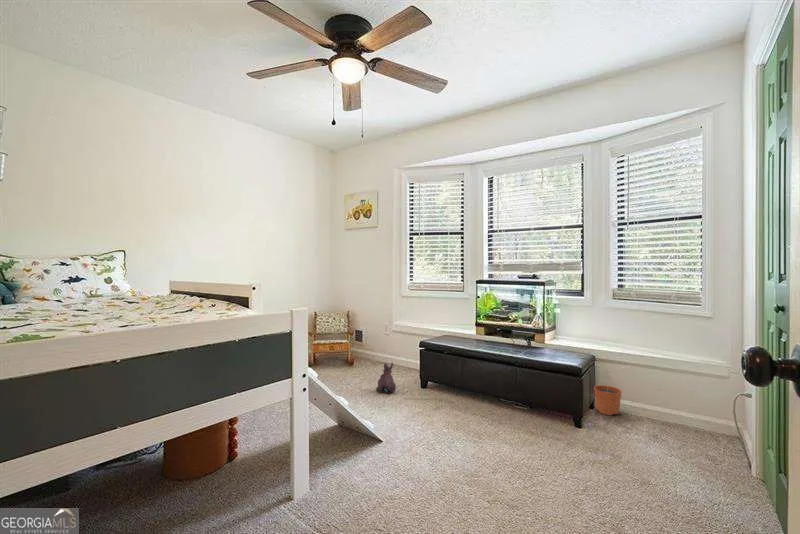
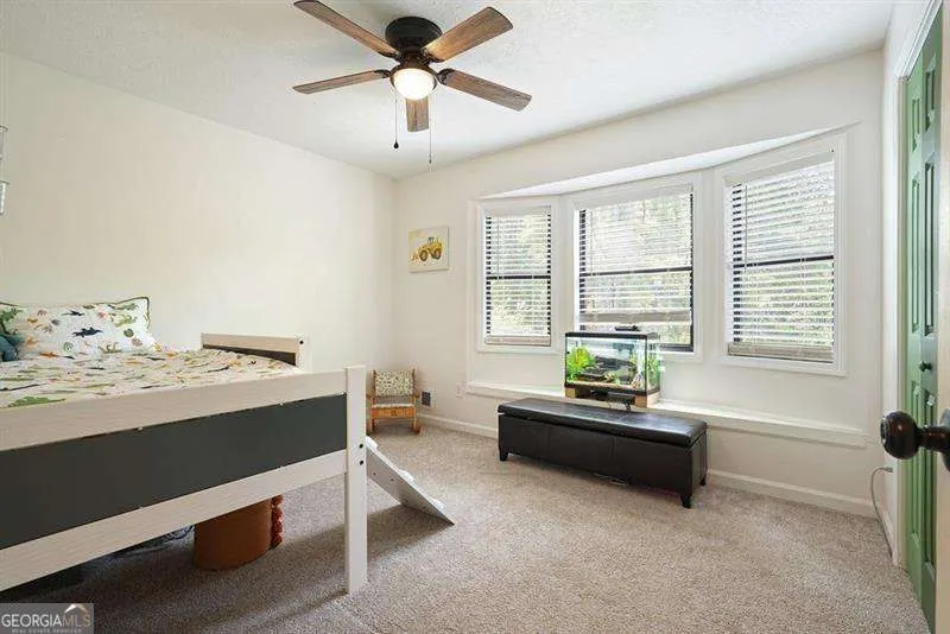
- plush toy [375,362,397,394]
- plant pot [593,376,623,416]
